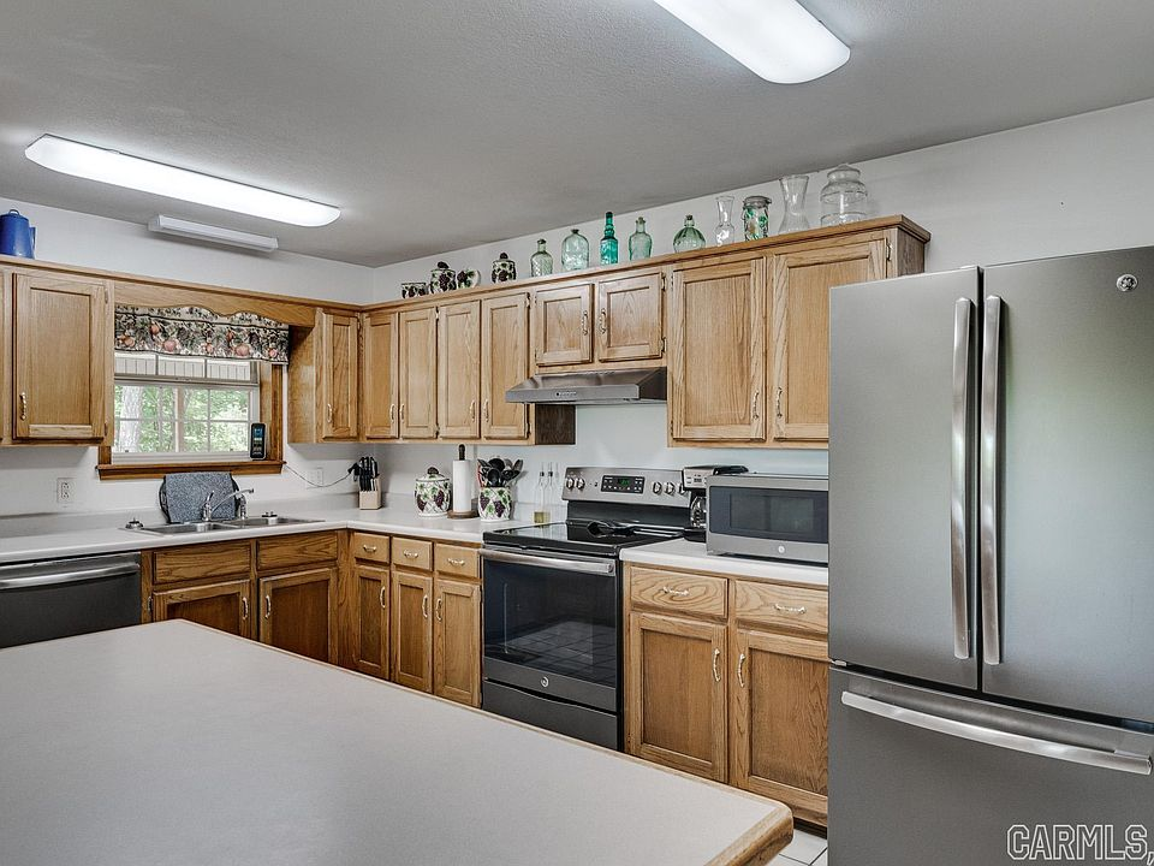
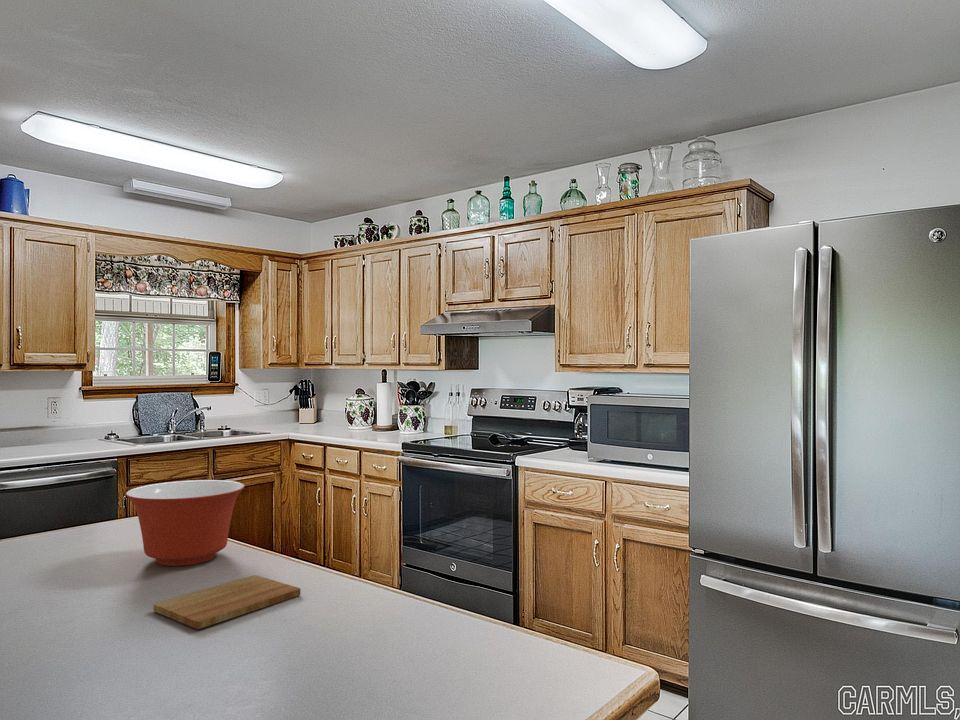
+ cutting board [152,574,301,630]
+ mixing bowl [125,479,246,567]
